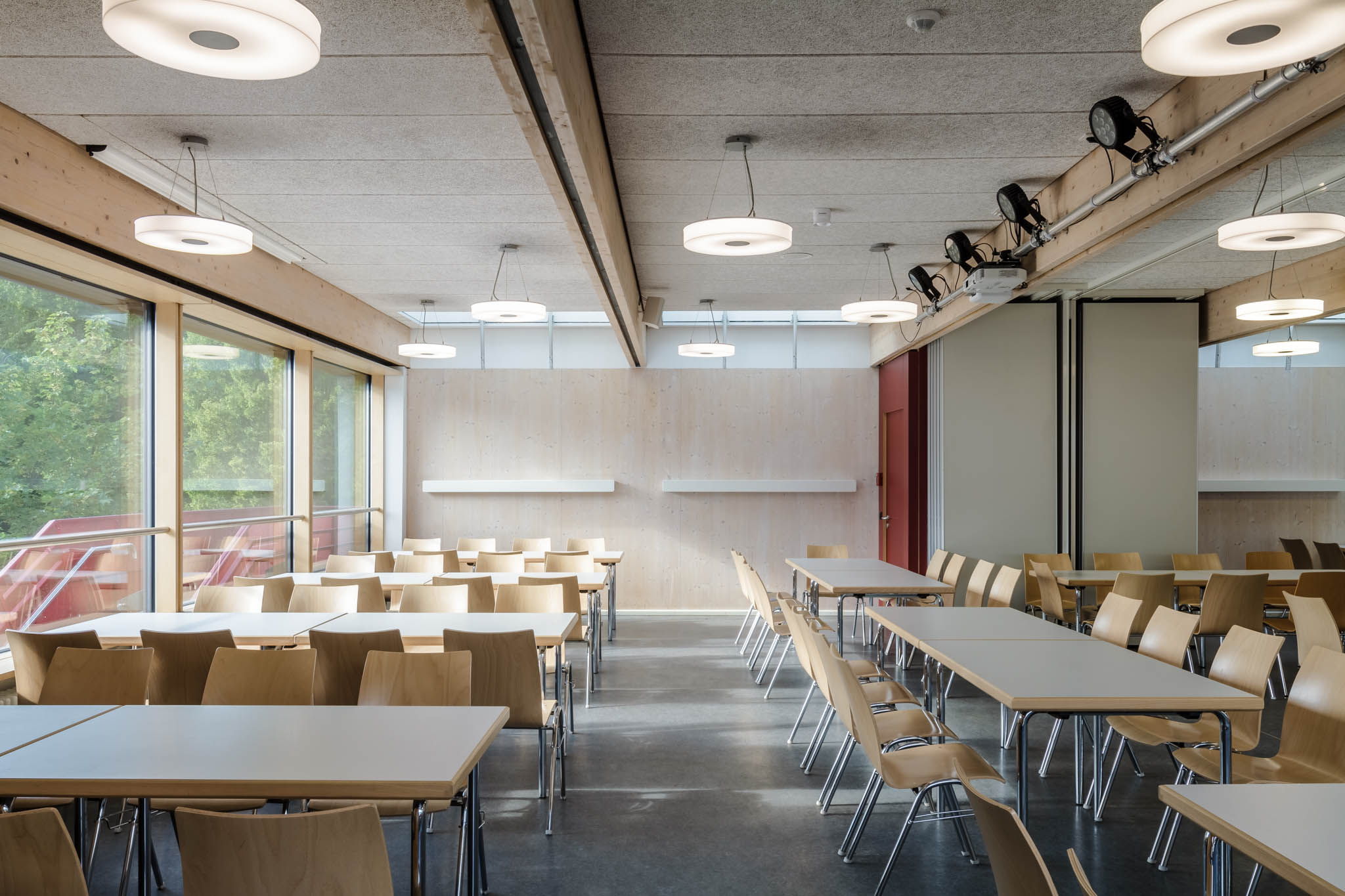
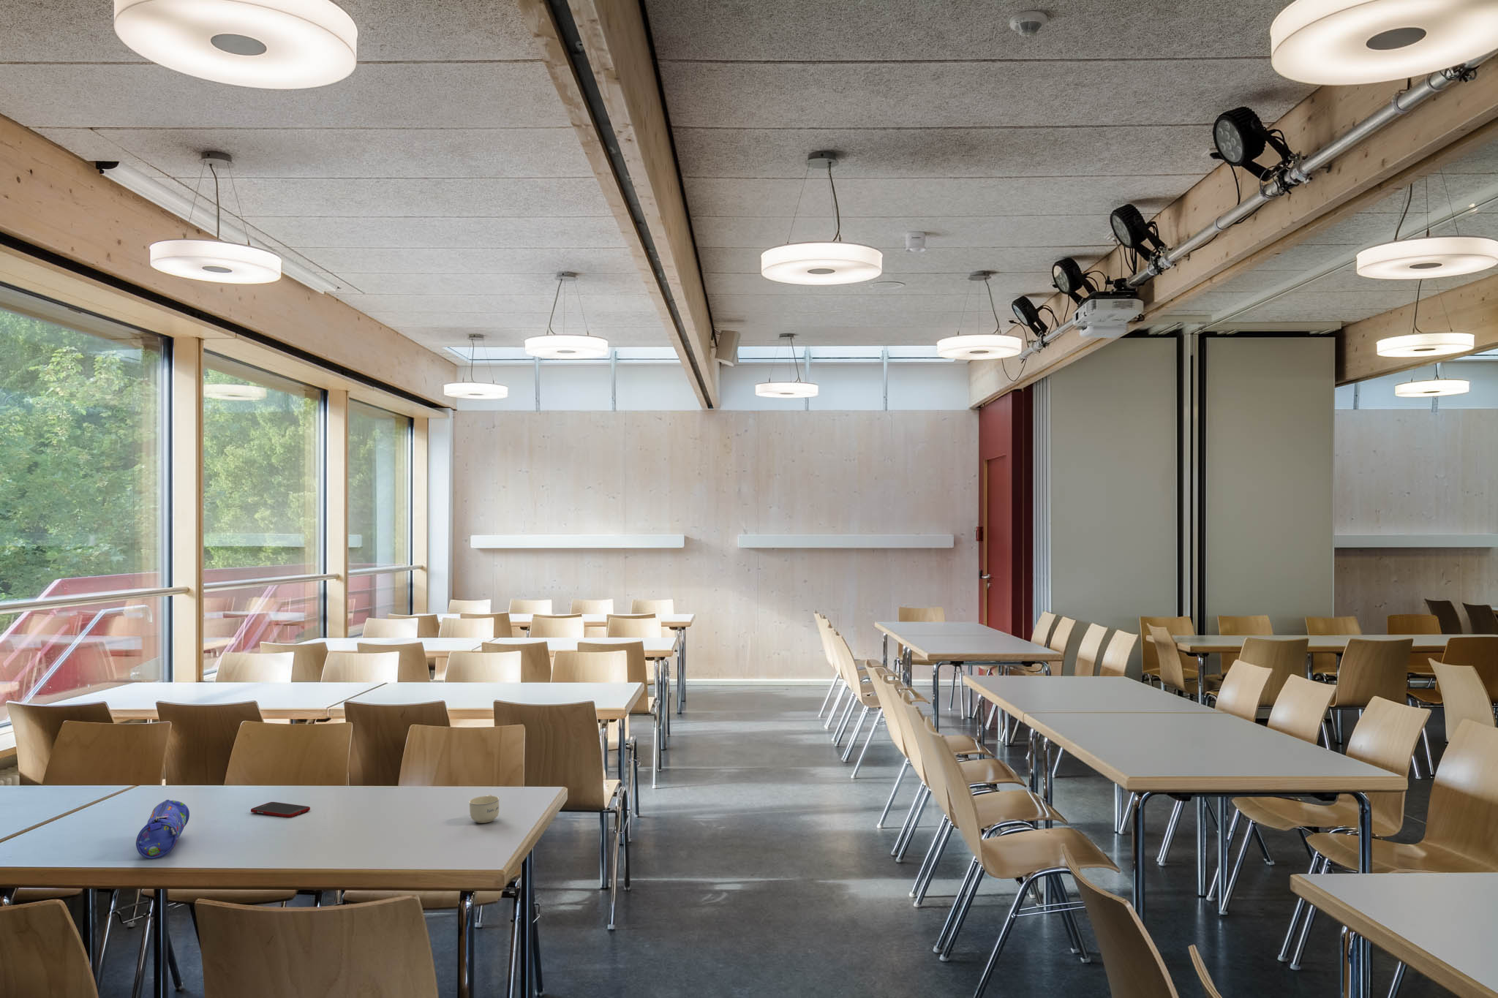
+ pencil case [135,799,190,860]
+ cup [468,794,500,824]
+ cell phone [251,801,311,819]
